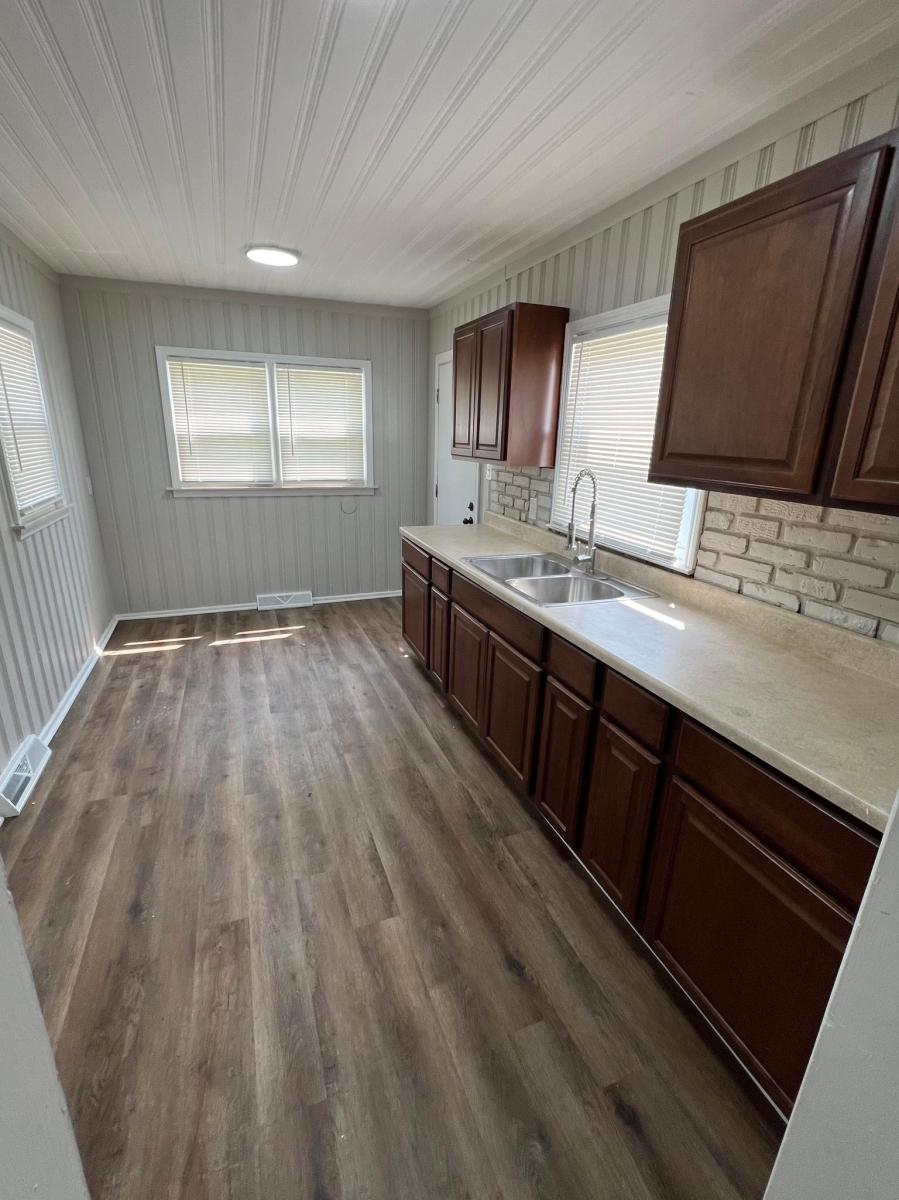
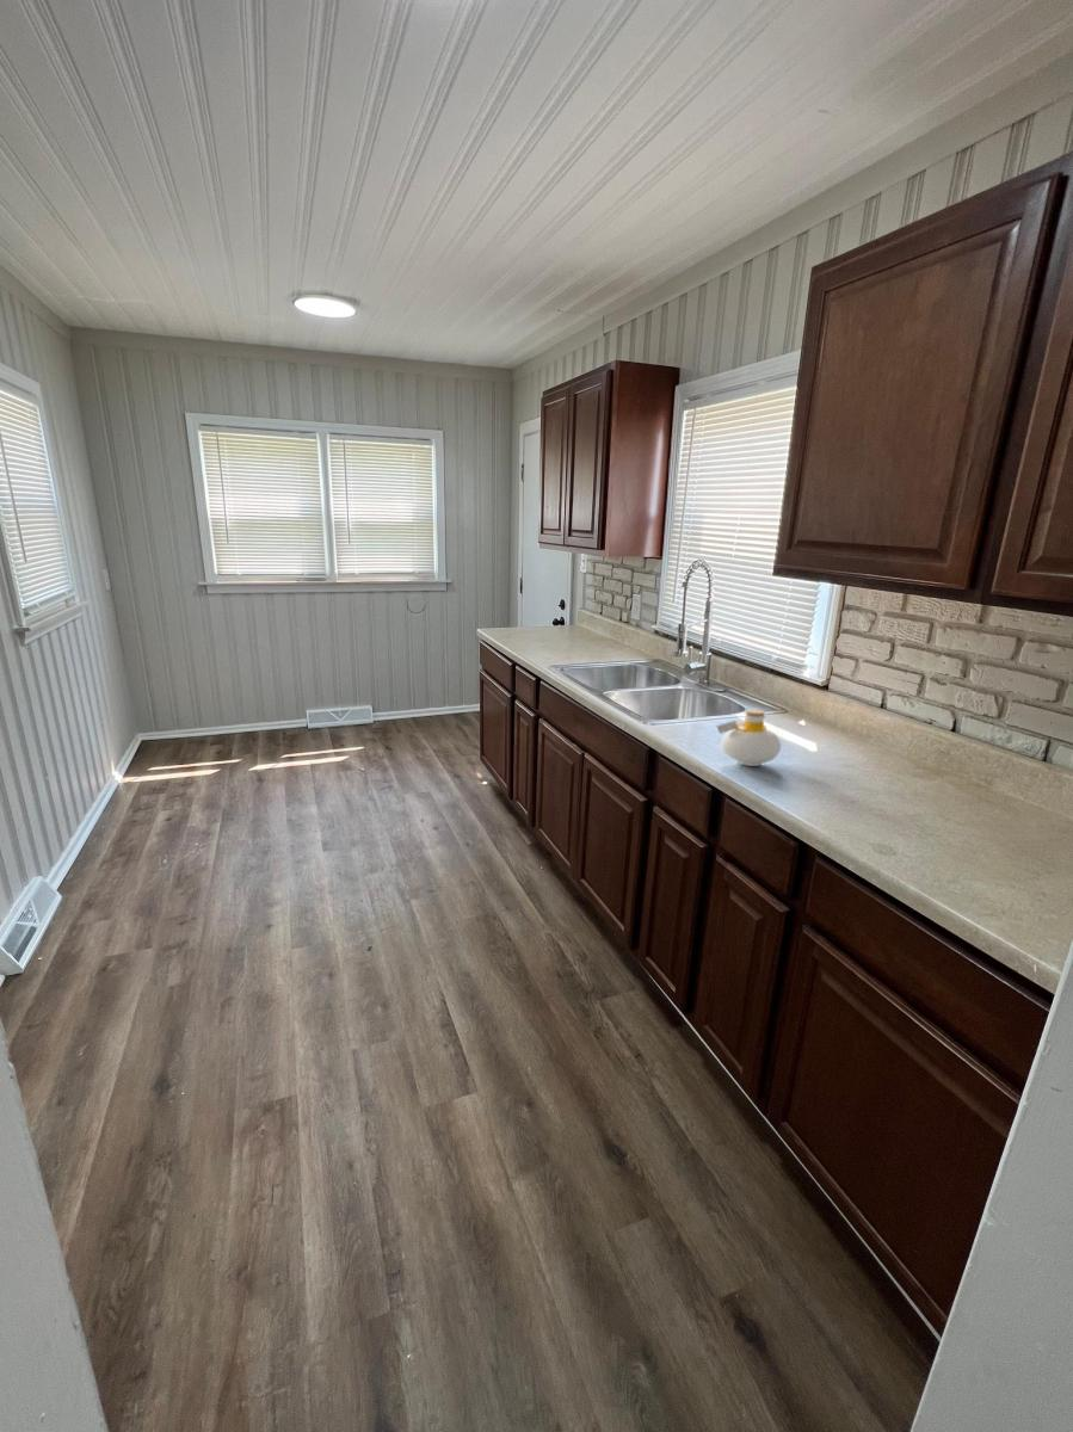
+ bottle [715,709,782,767]
